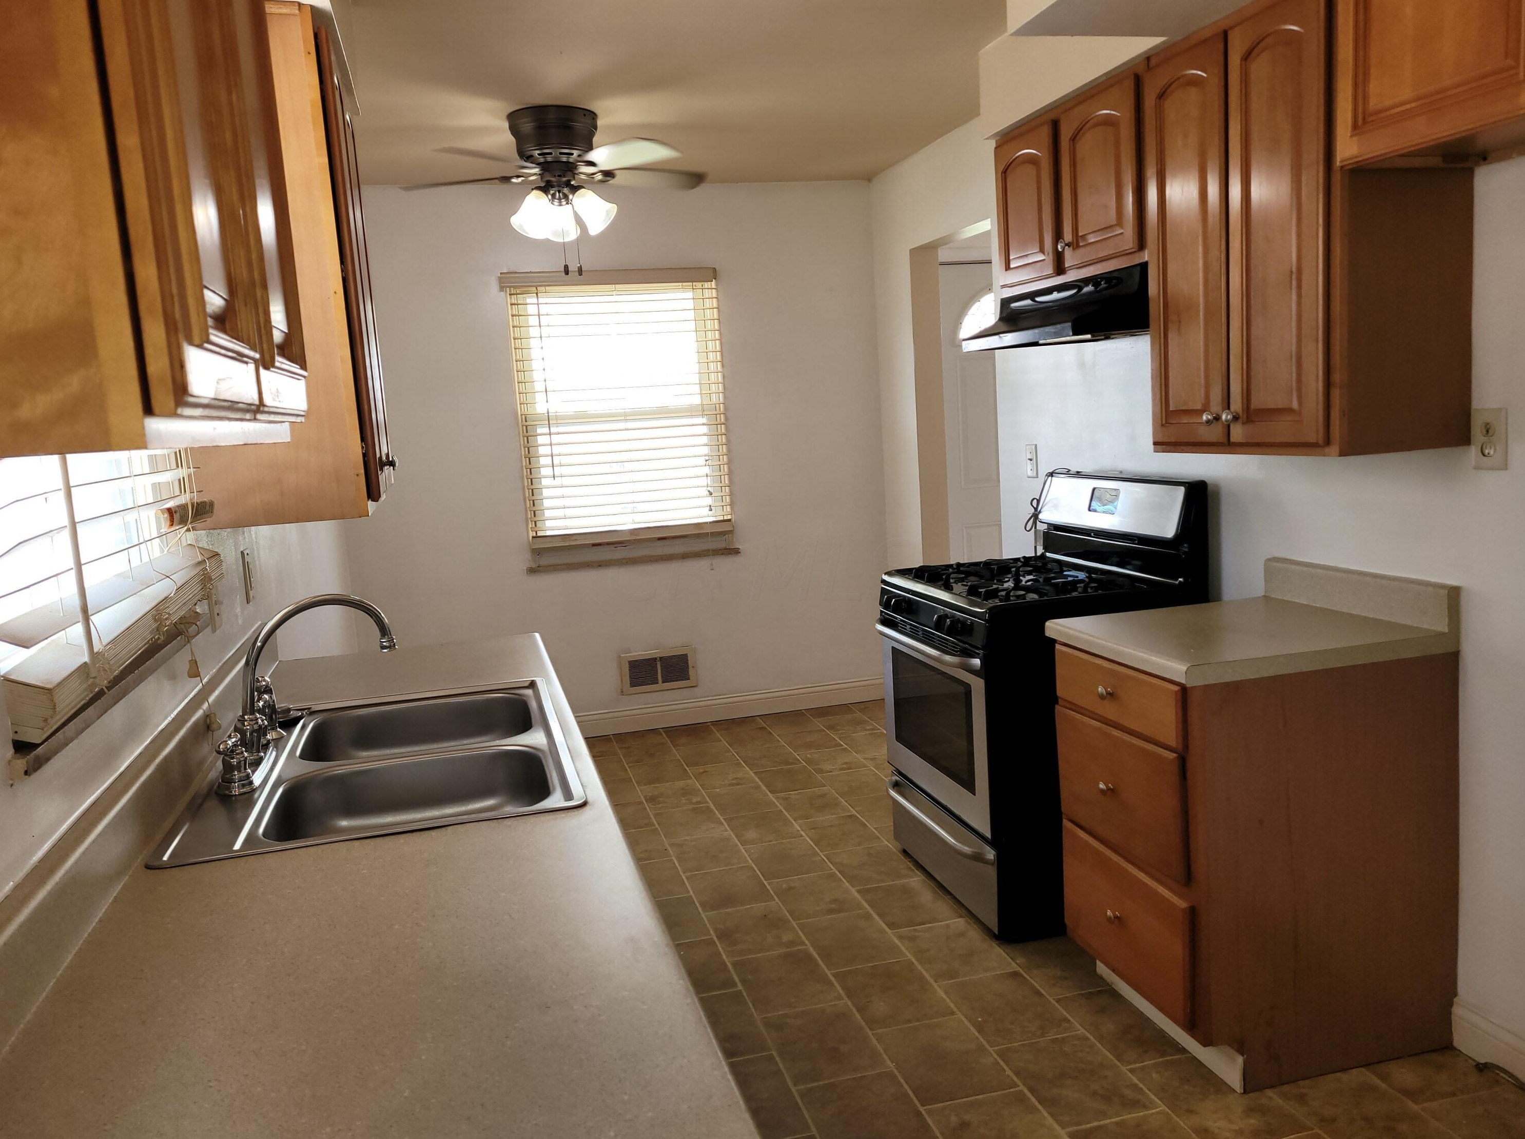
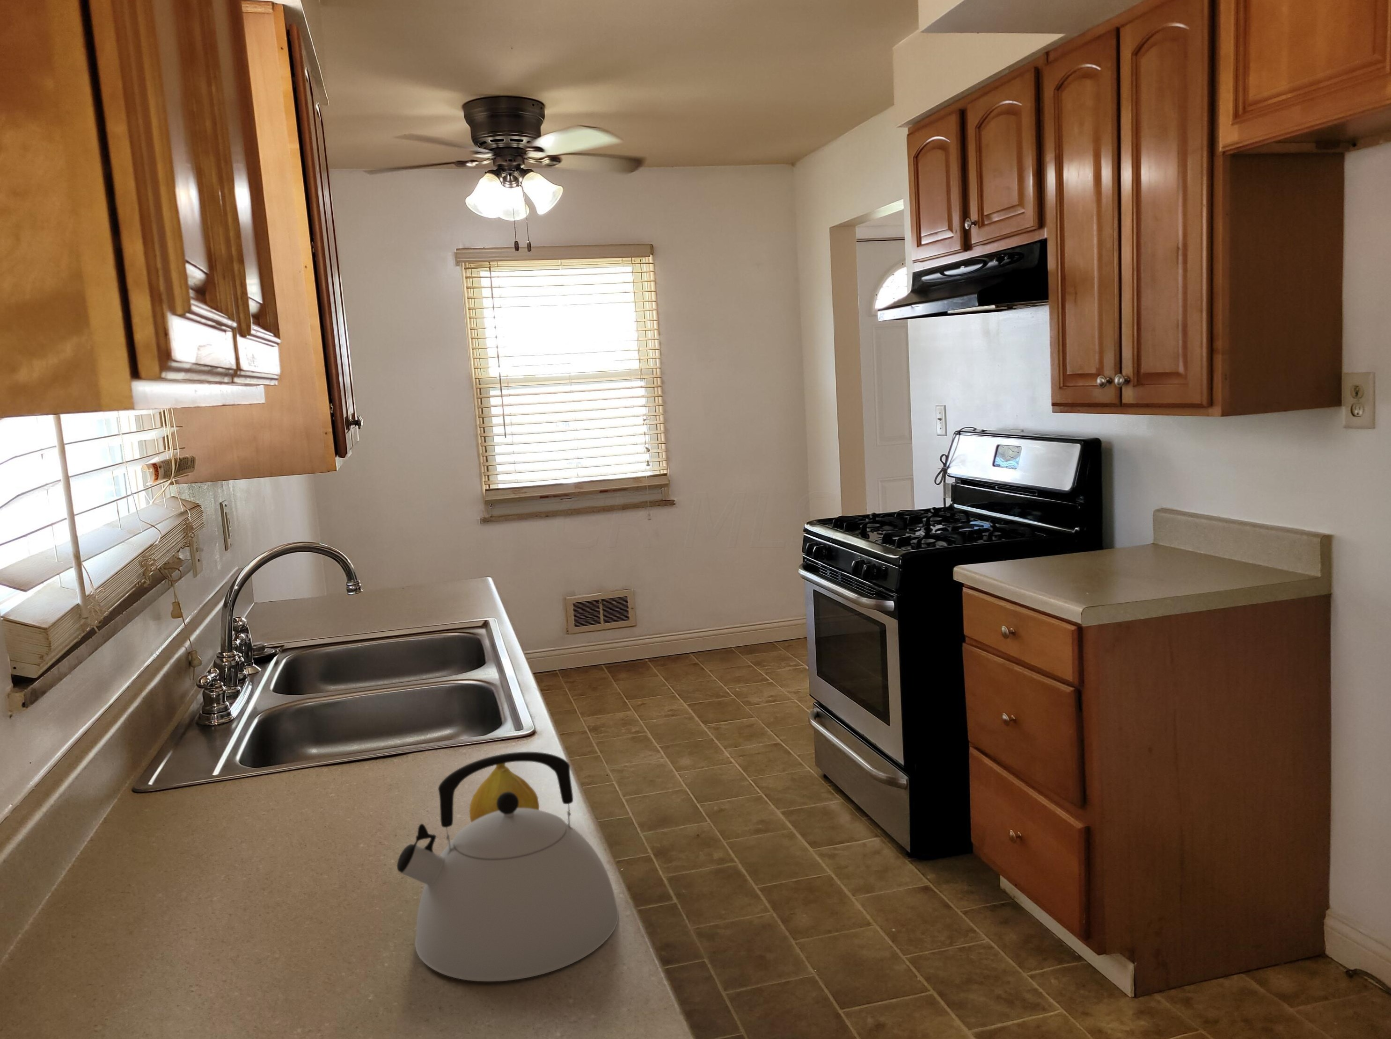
+ fruit [469,763,539,823]
+ kettle [396,752,619,982]
